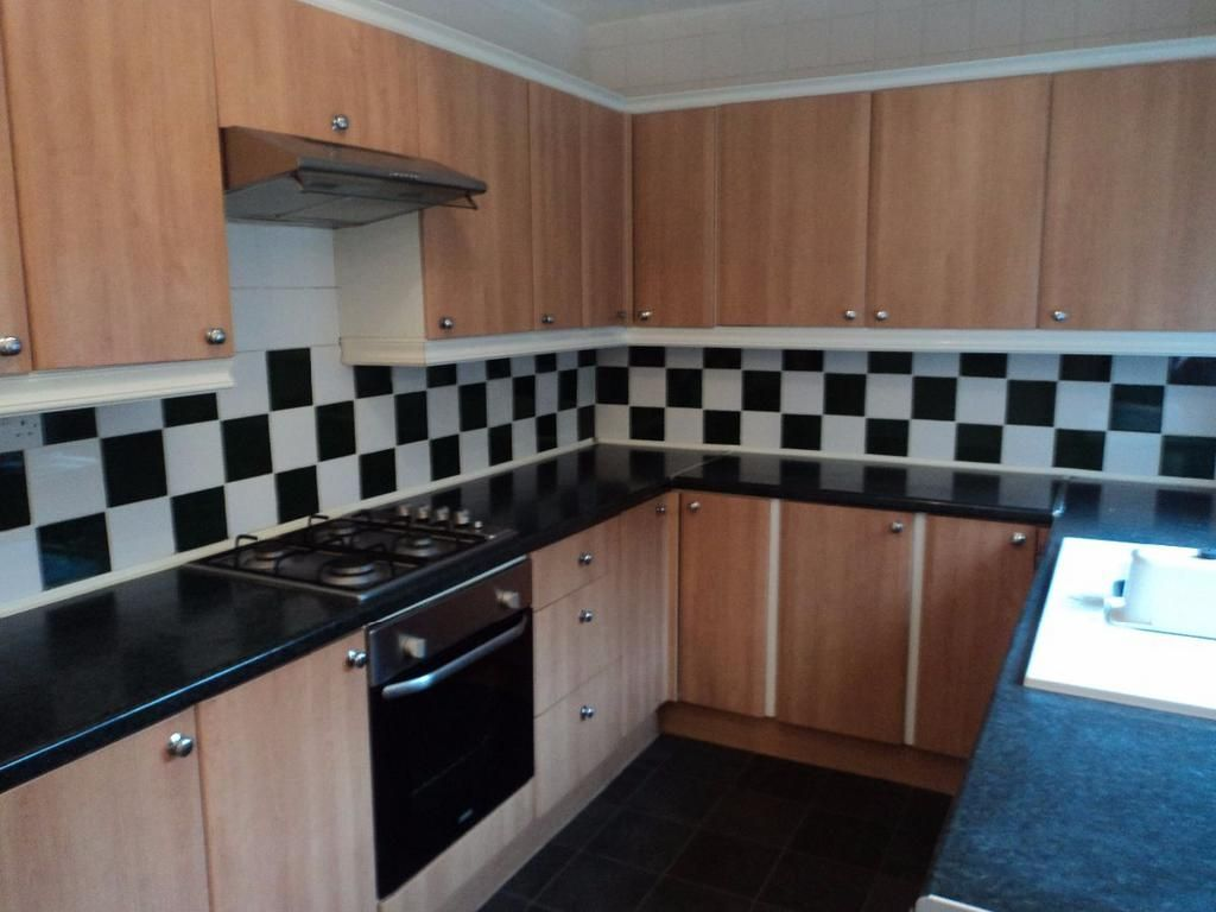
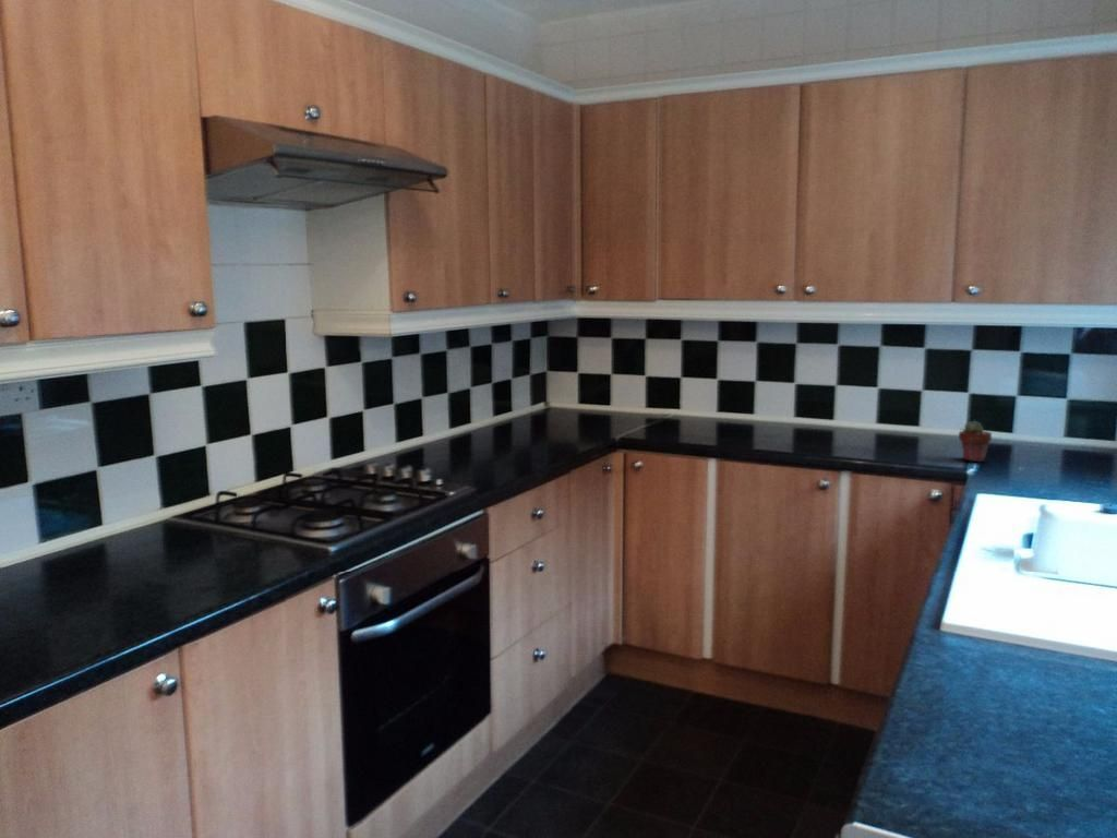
+ potted succulent [958,419,993,463]
